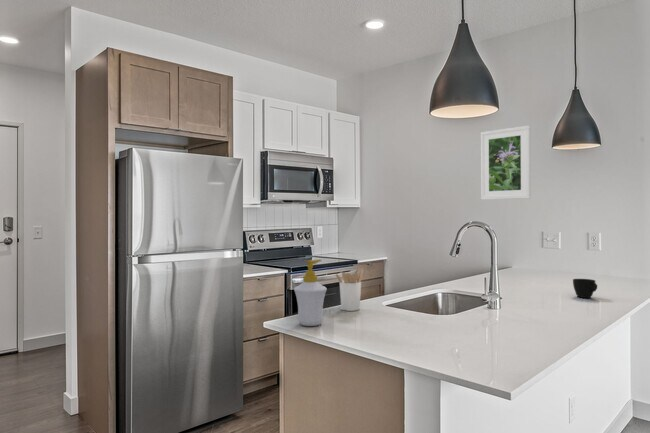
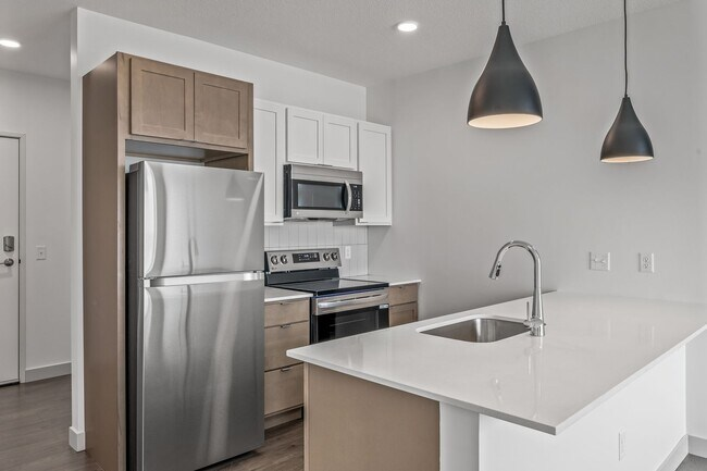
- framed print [480,124,532,201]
- soap bottle [293,259,328,327]
- cup [572,278,598,299]
- utensil holder [334,268,364,312]
